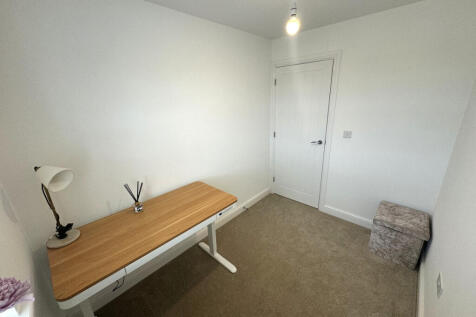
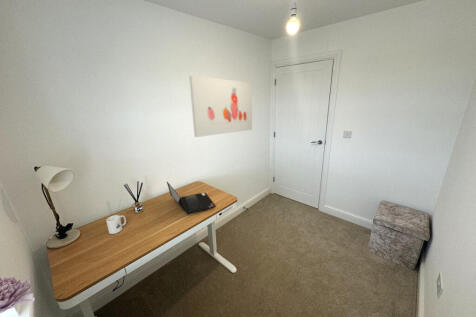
+ mug [105,214,127,235]
+ wall art [188,74,253,138]
+ laptop computer [166,181,217,215]
